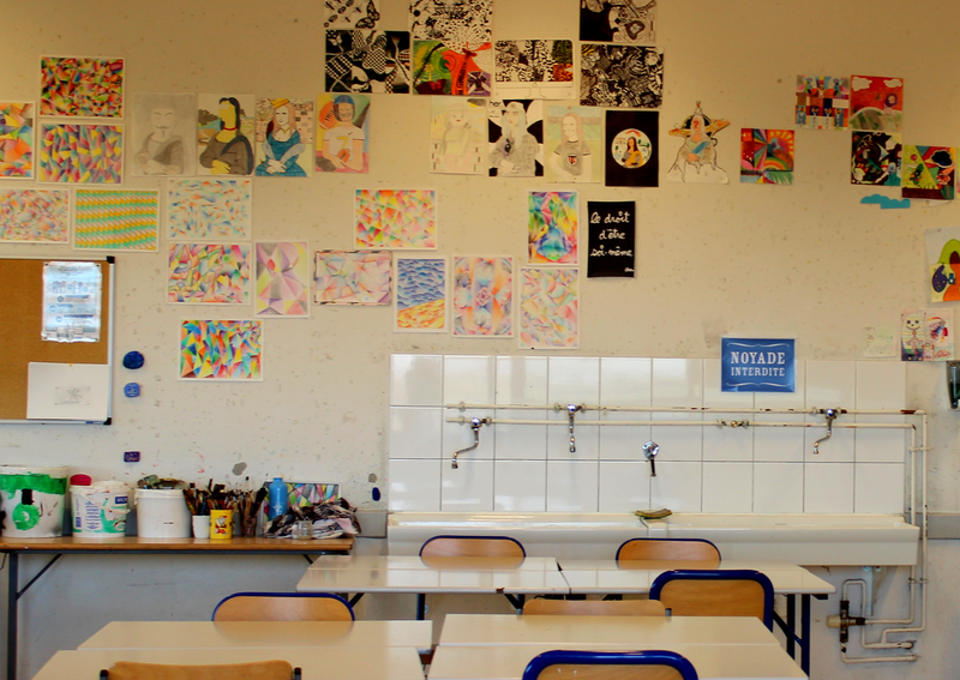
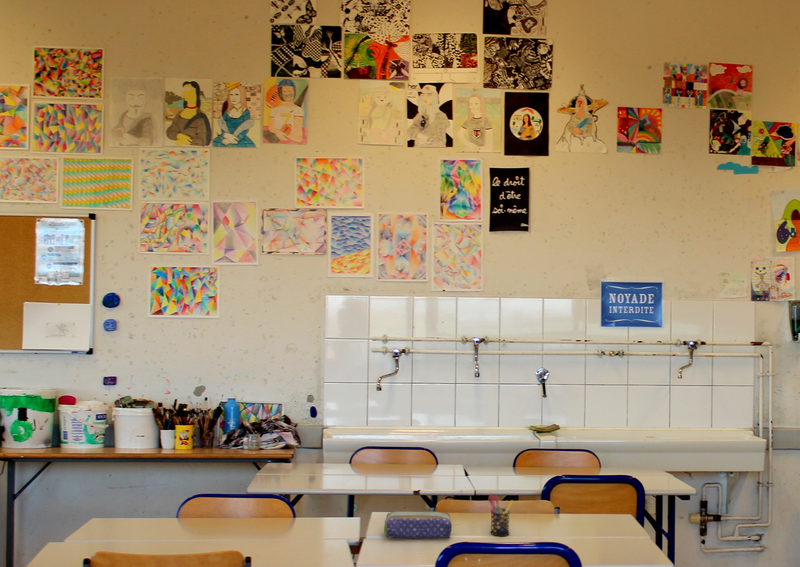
+ pen holder [487,493,514,537]
+ pencil case [383,510,453,540]
